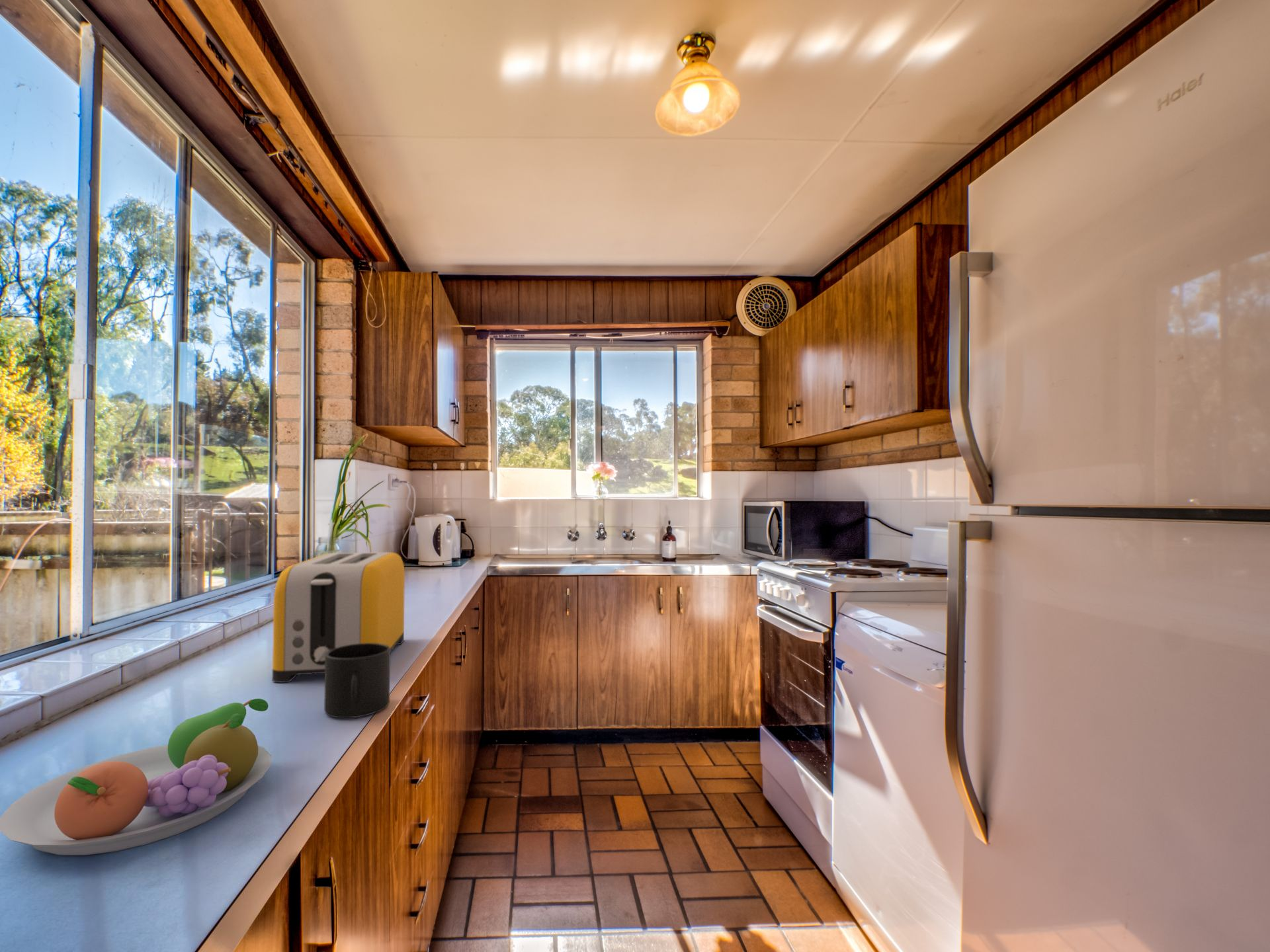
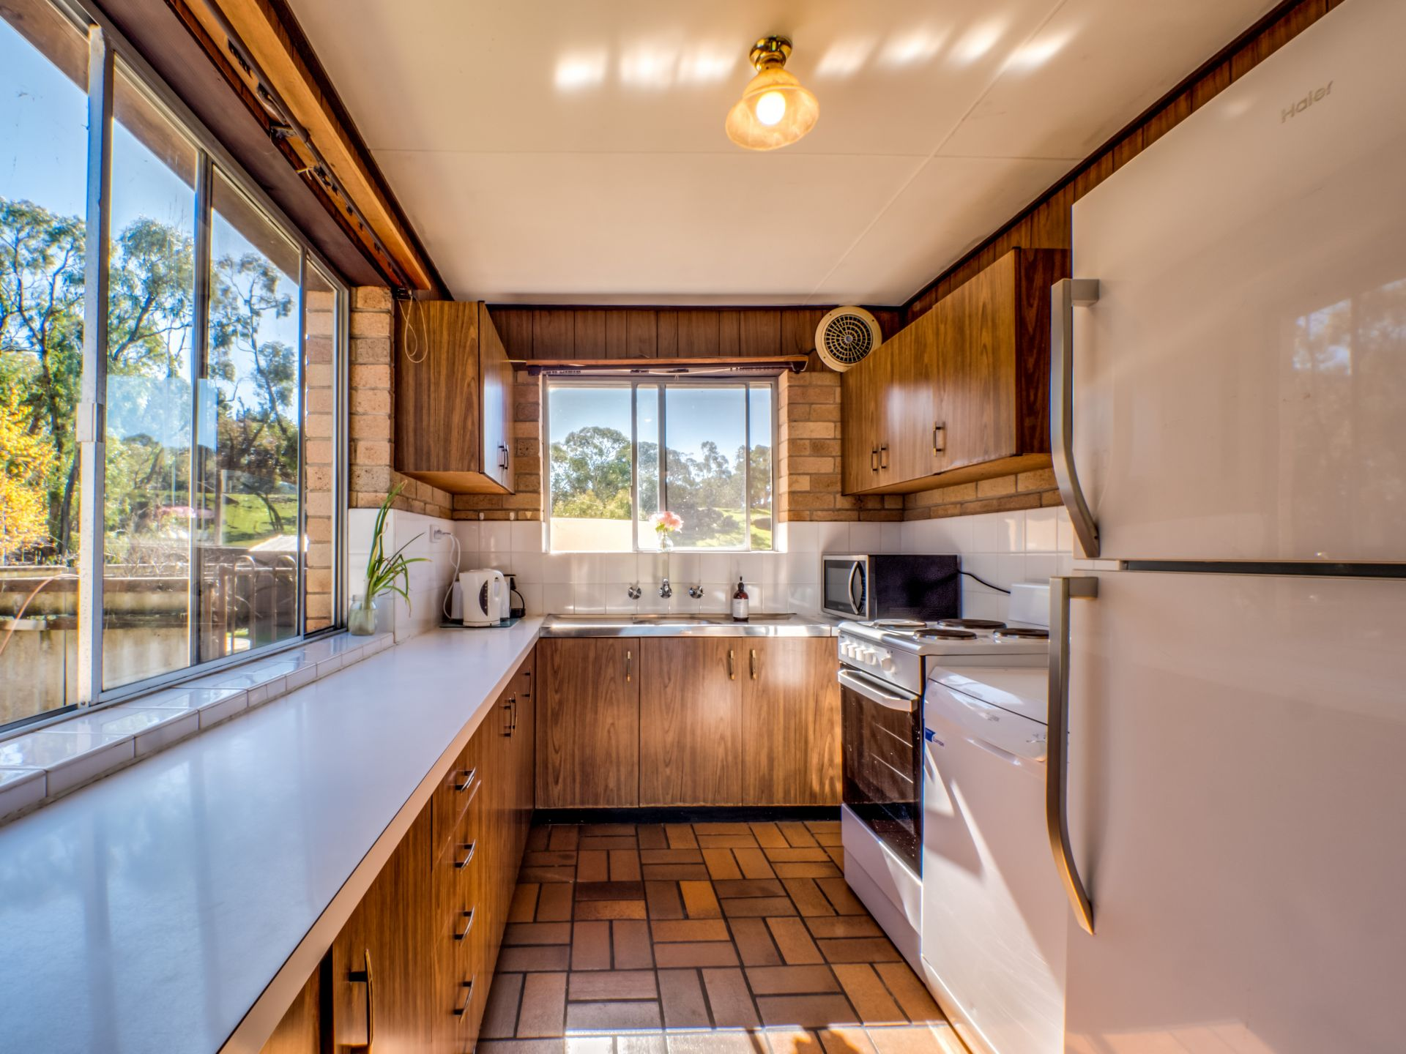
- toaster [271,551,405,683]
- fruit bowl [0,698,272,856]
- mug [323,643,391,719]
